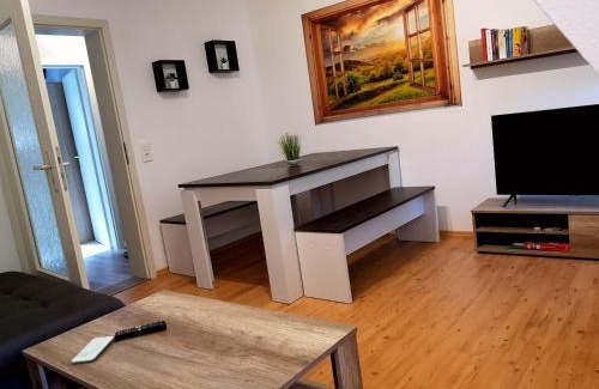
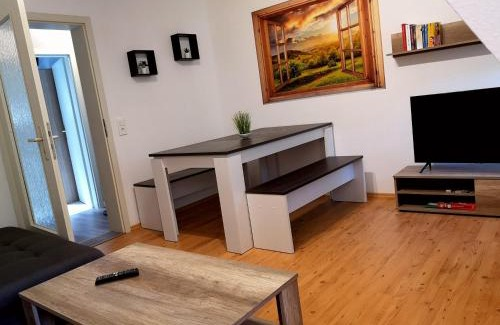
- smartphone [71,335,115,365]
